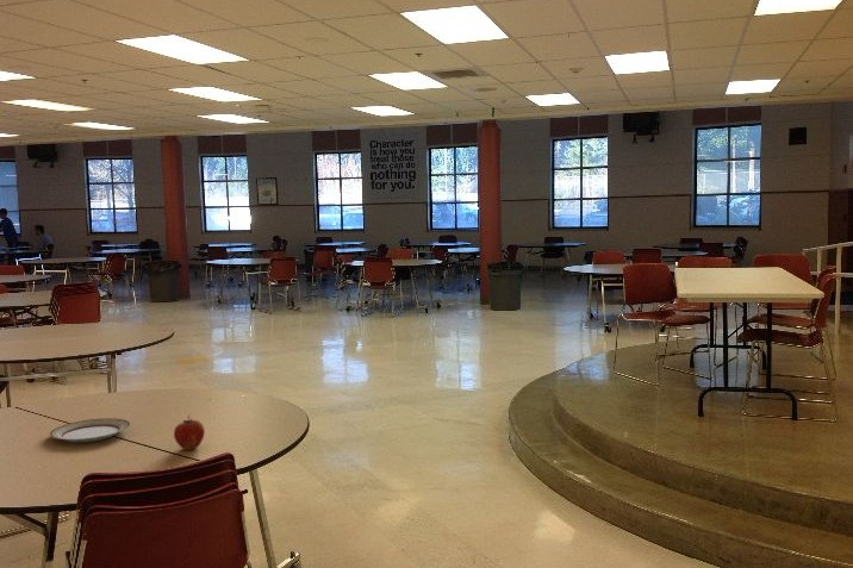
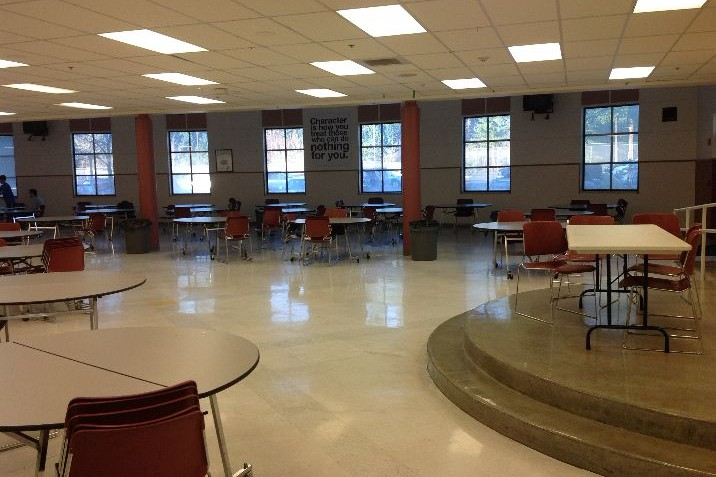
- plate [49,417,131,443]
- apple [173,414,206,451]
